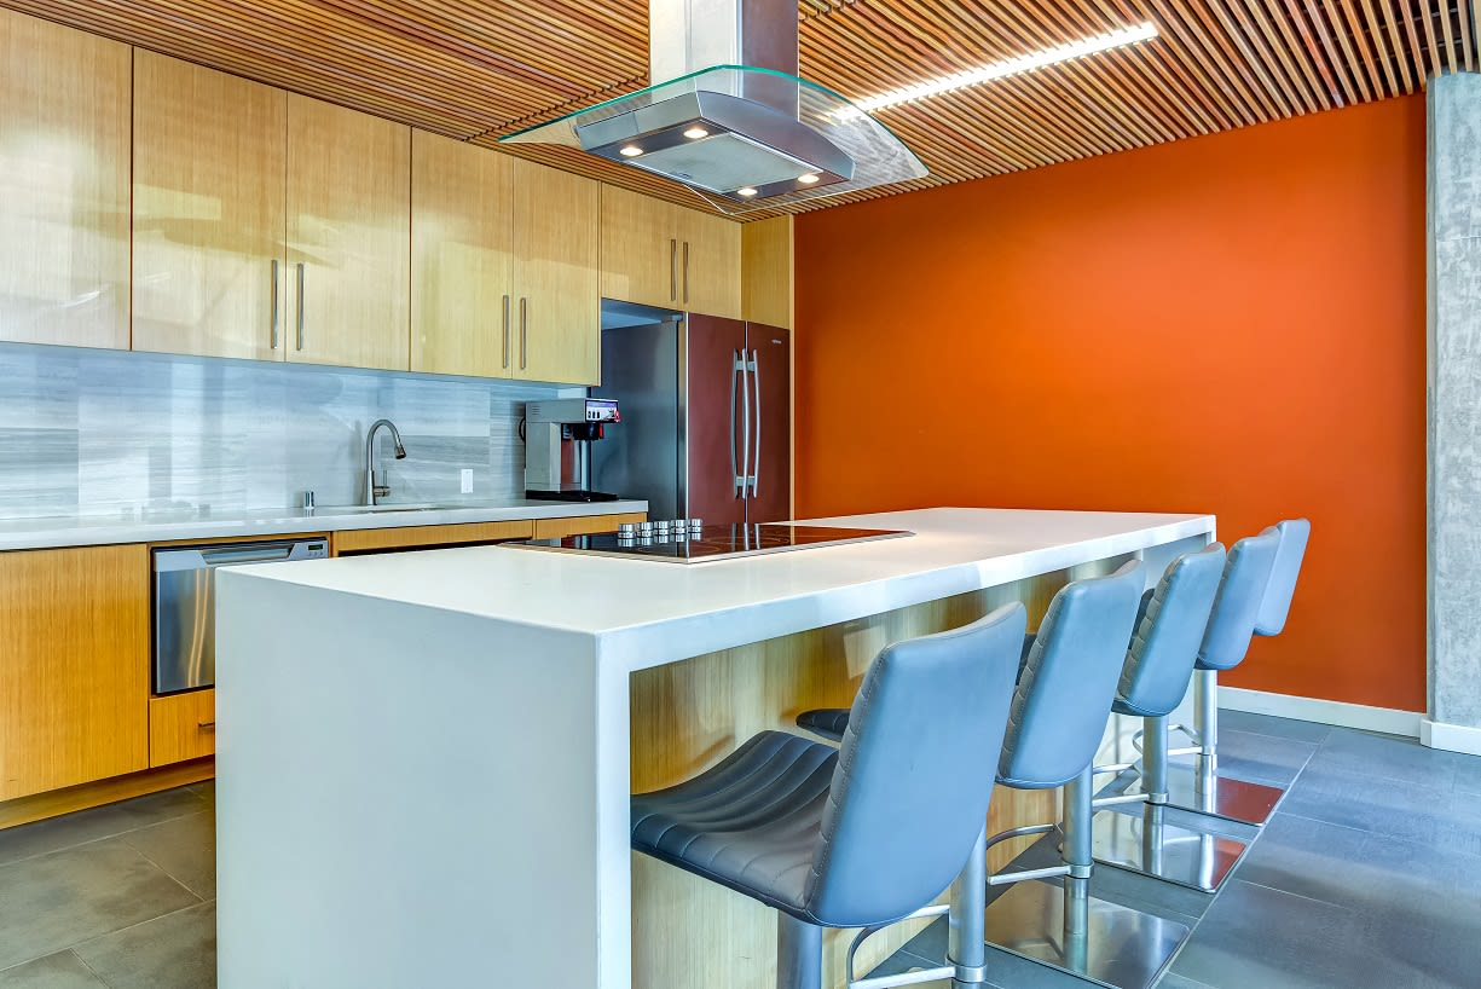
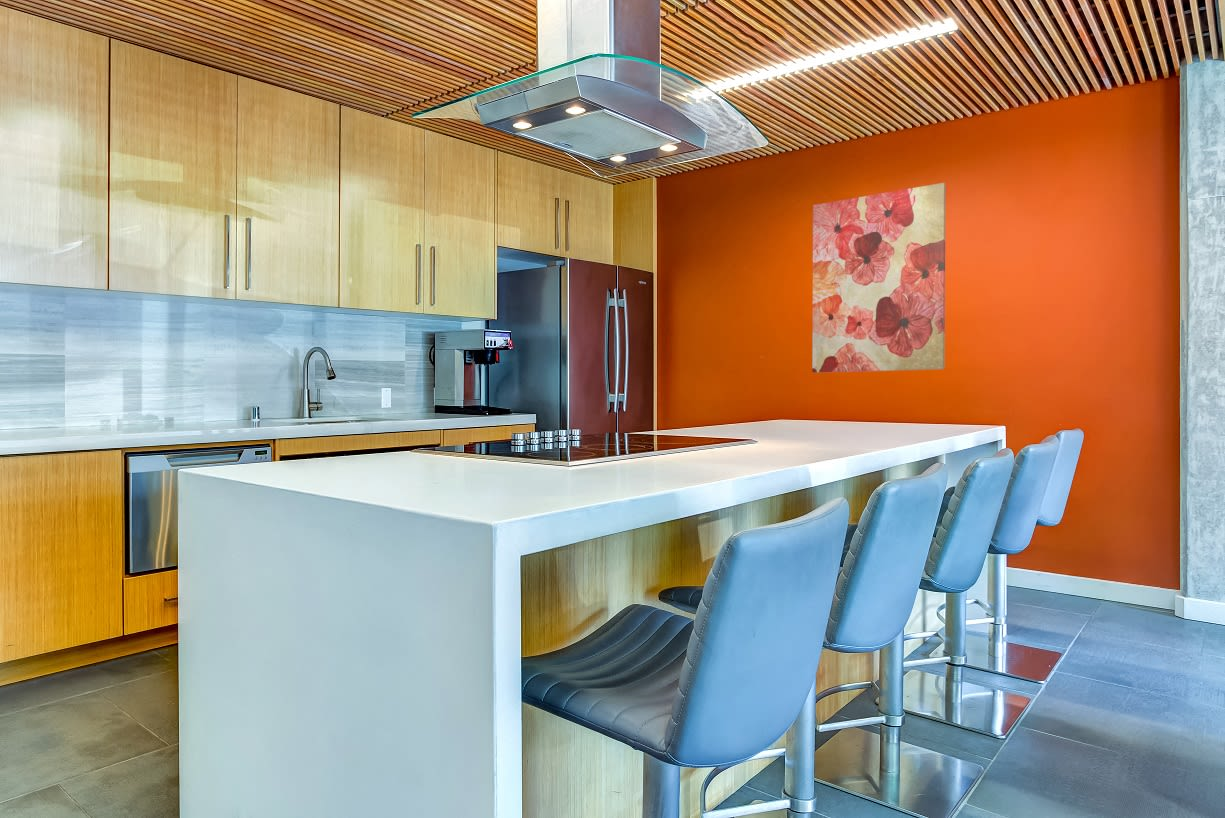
+ wall art [811,182,947,374]
